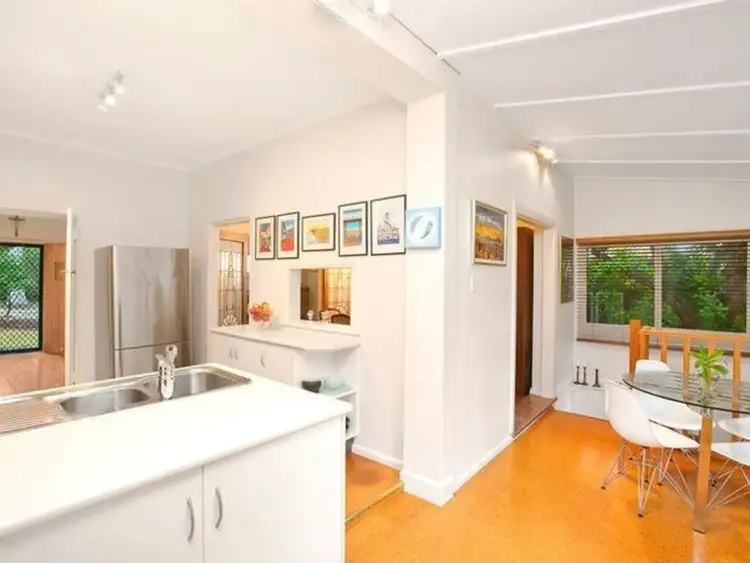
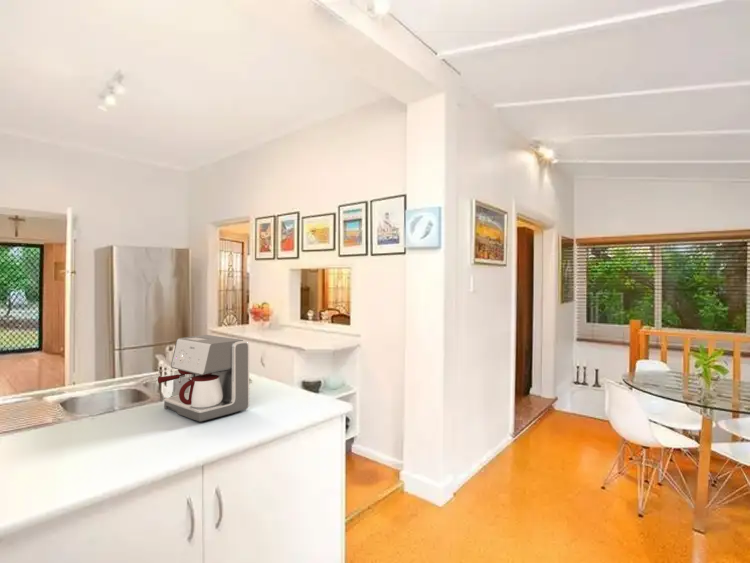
+ coffee maker [157,334,250,423]
